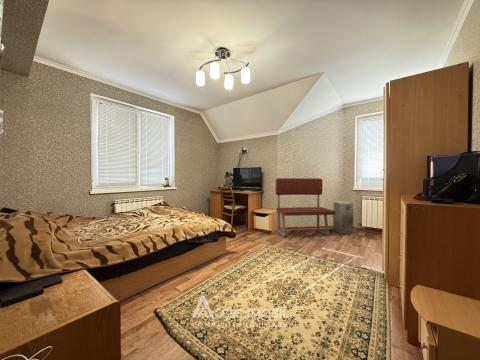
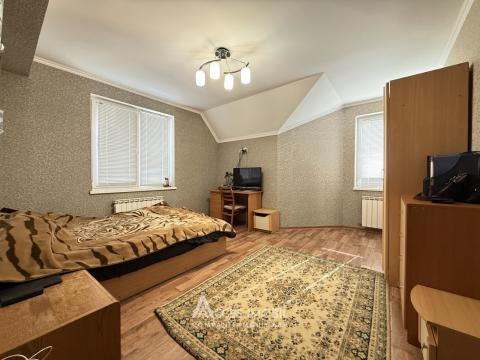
- air purifier [332,200,354,235]
- bench [275,177,336,238]
